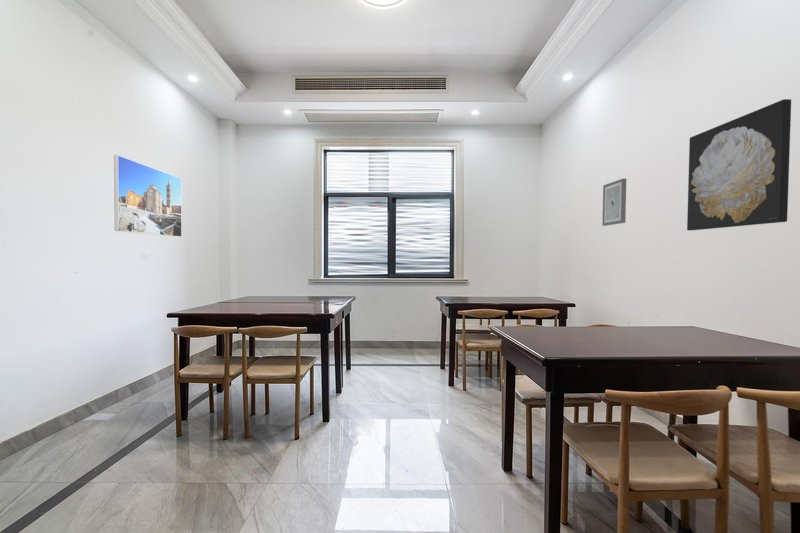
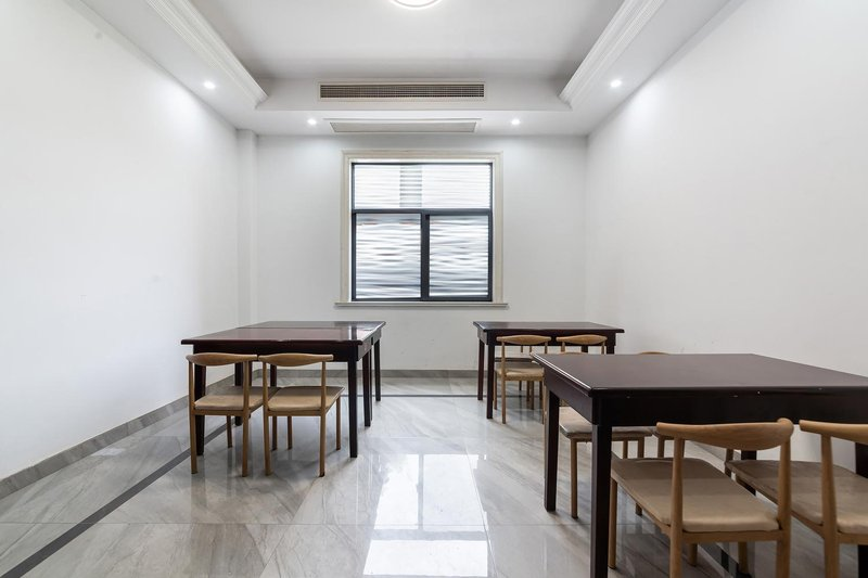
- wall art [601,177,627,227]
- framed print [113,154,183,238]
- wall art [686,98,792,231]
